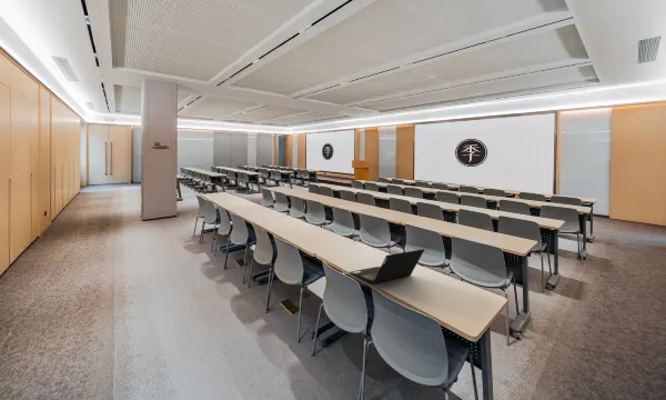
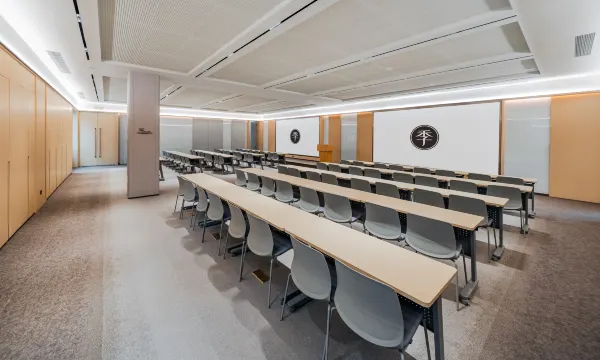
- laptop computer [350,248,425,284]
